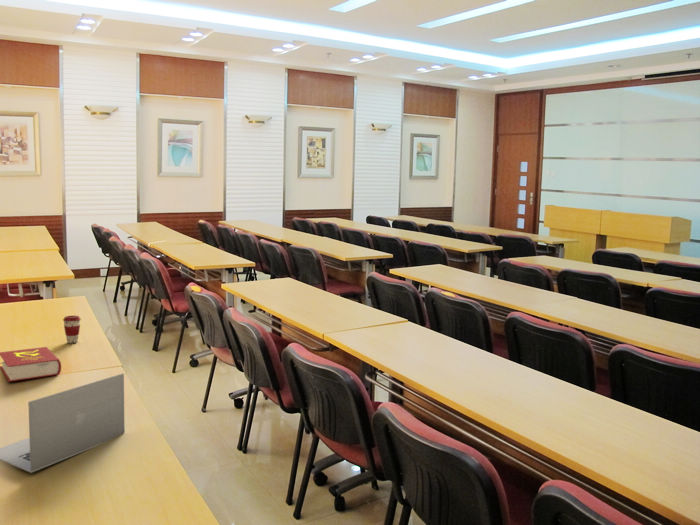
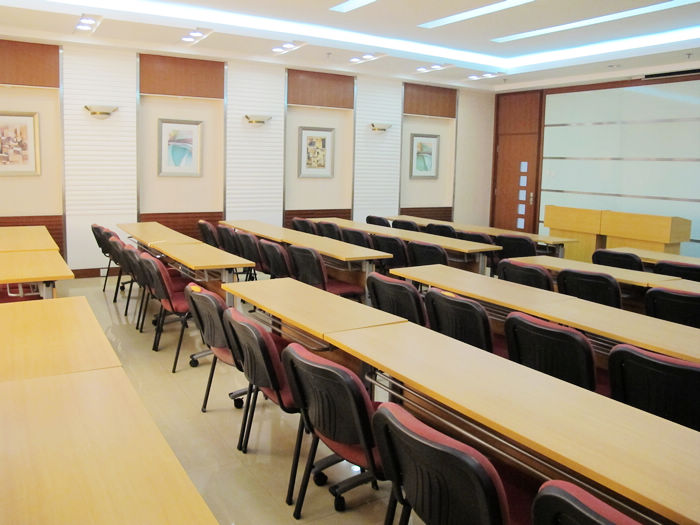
- coffee cup [62,315,82,344]
- laptop [0,372,126,474]
- book [0,346,62,383]
